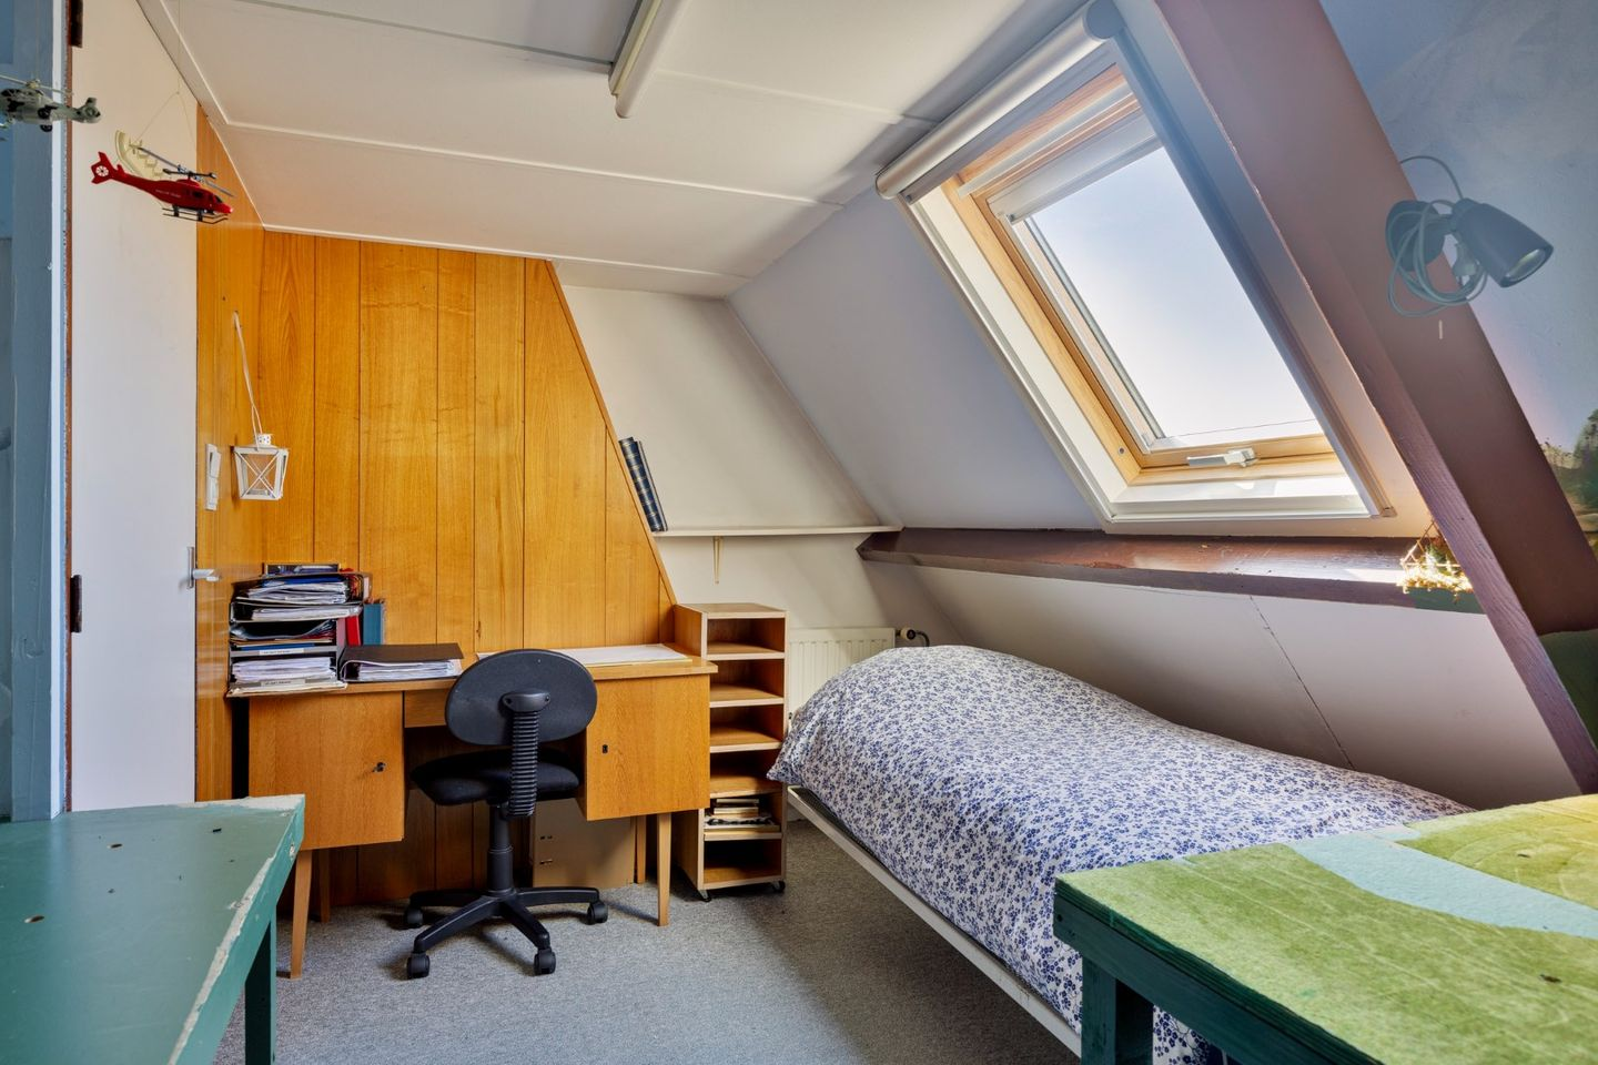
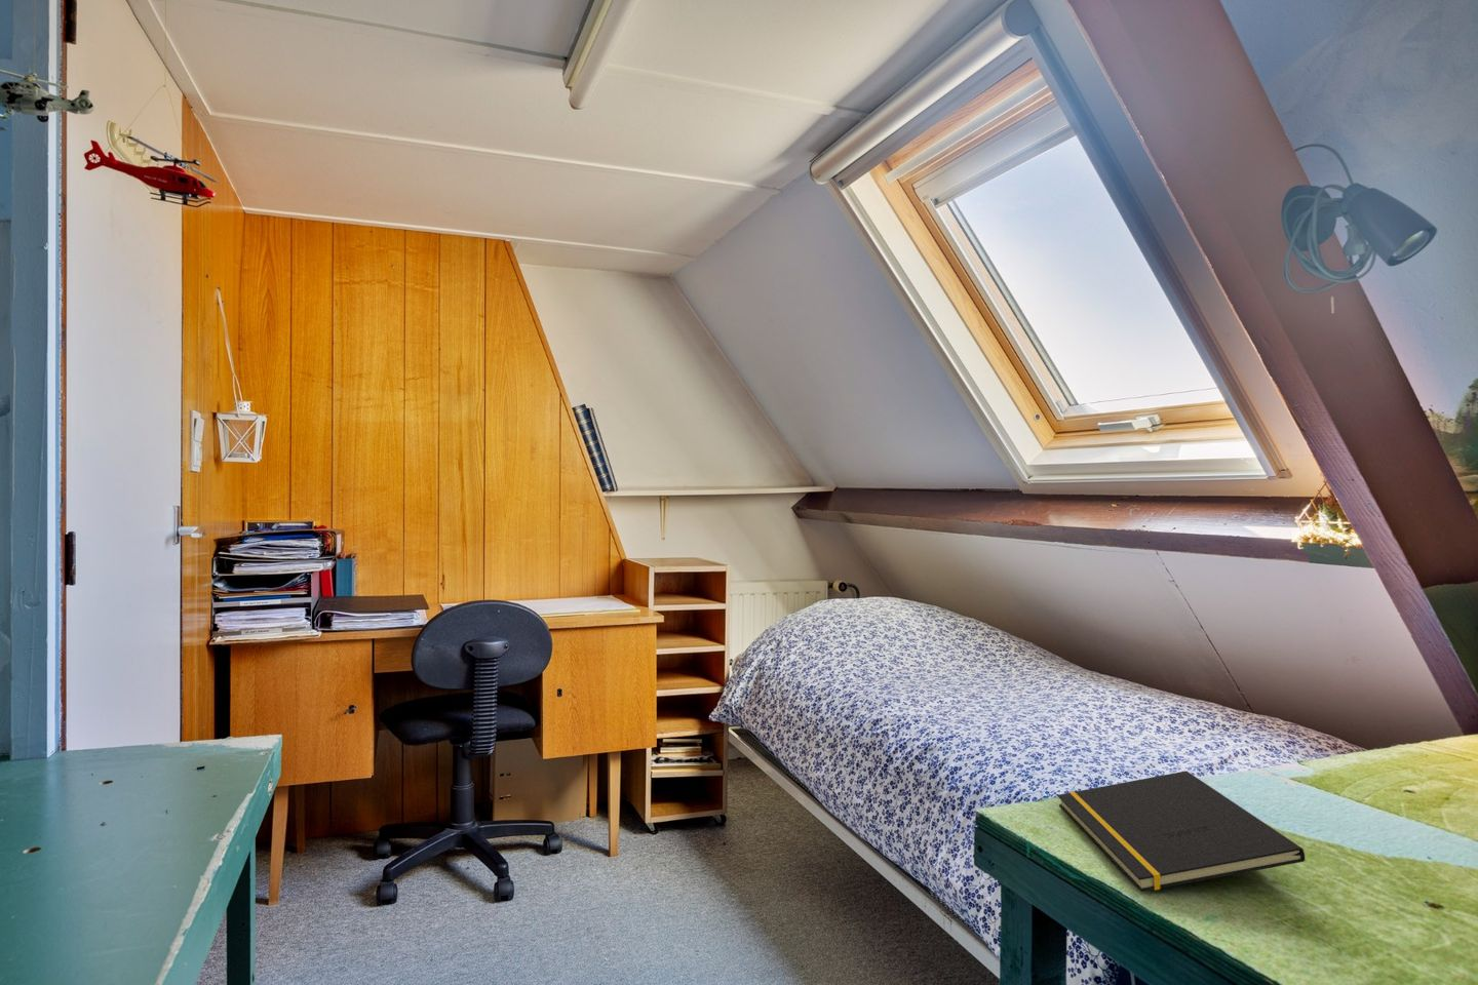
+ notepad [1056,770,1305,893]
